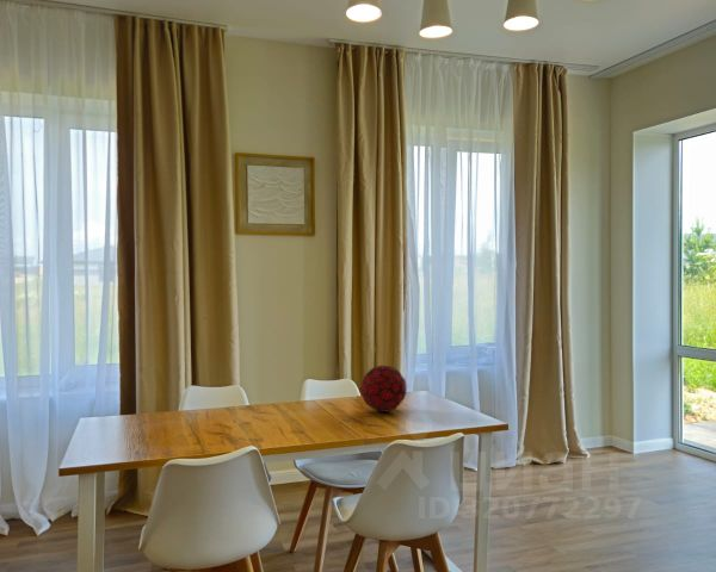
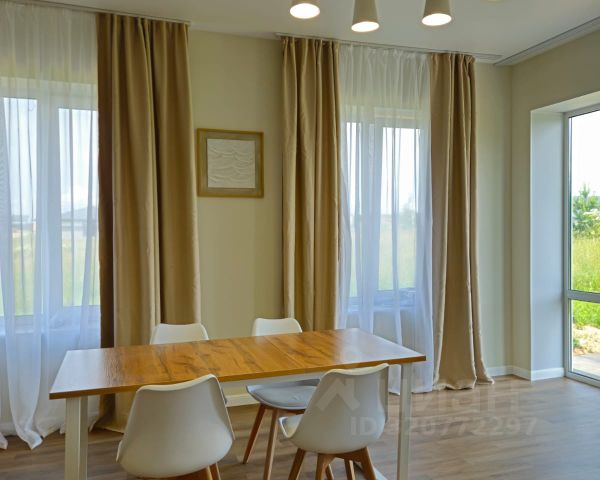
- decorative orb [359,365,408,414]
